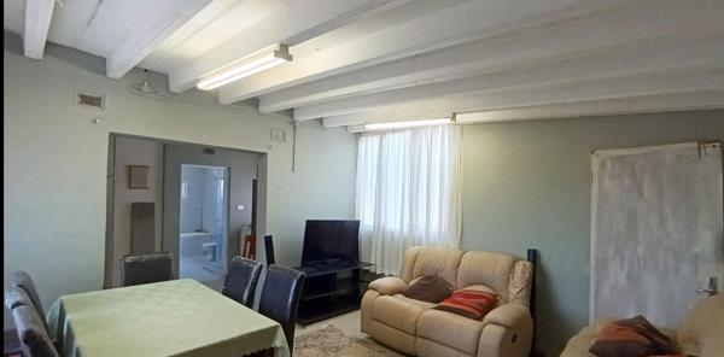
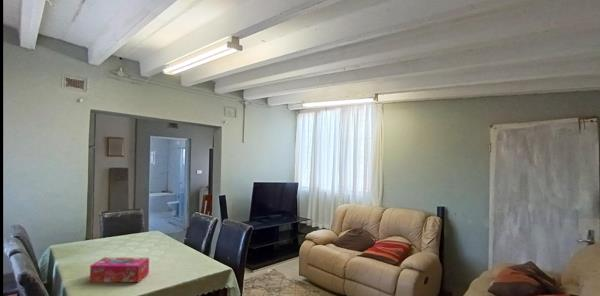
+ tissue box [89,257,150,283]
